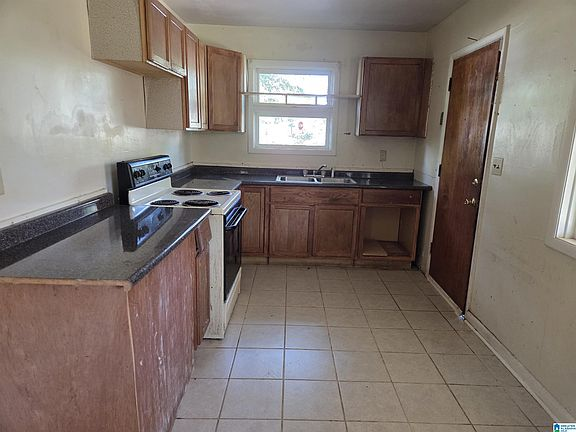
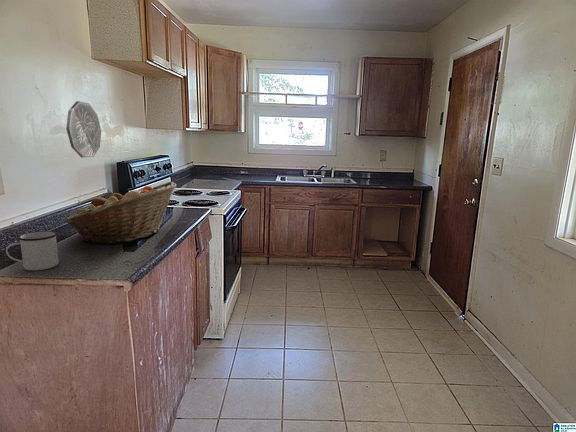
+ mug [5,230,60,271]
+ fruit basket [64,181,177,246]
+ decorative plate [65,100,102,158]
